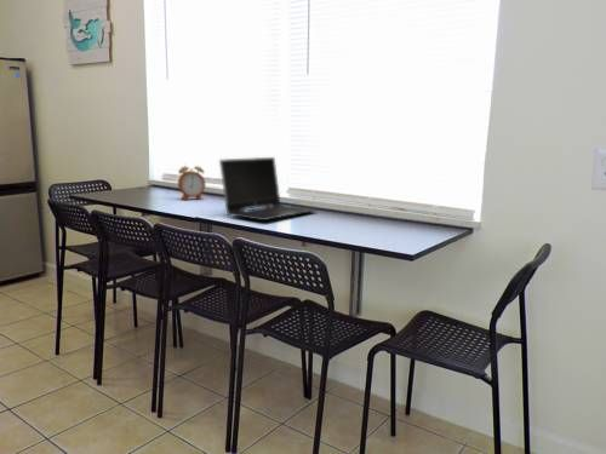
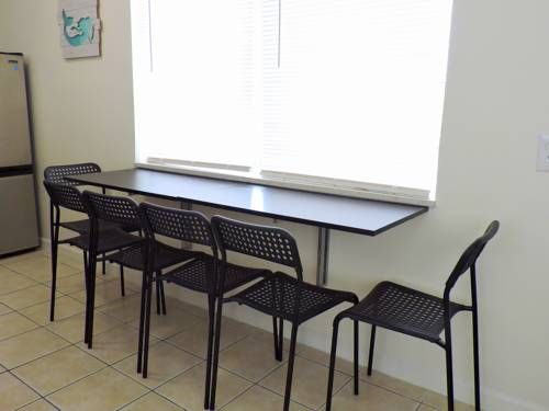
- alarm clock [177,165,207,201]
- laptop computer [218,156,319,222]
